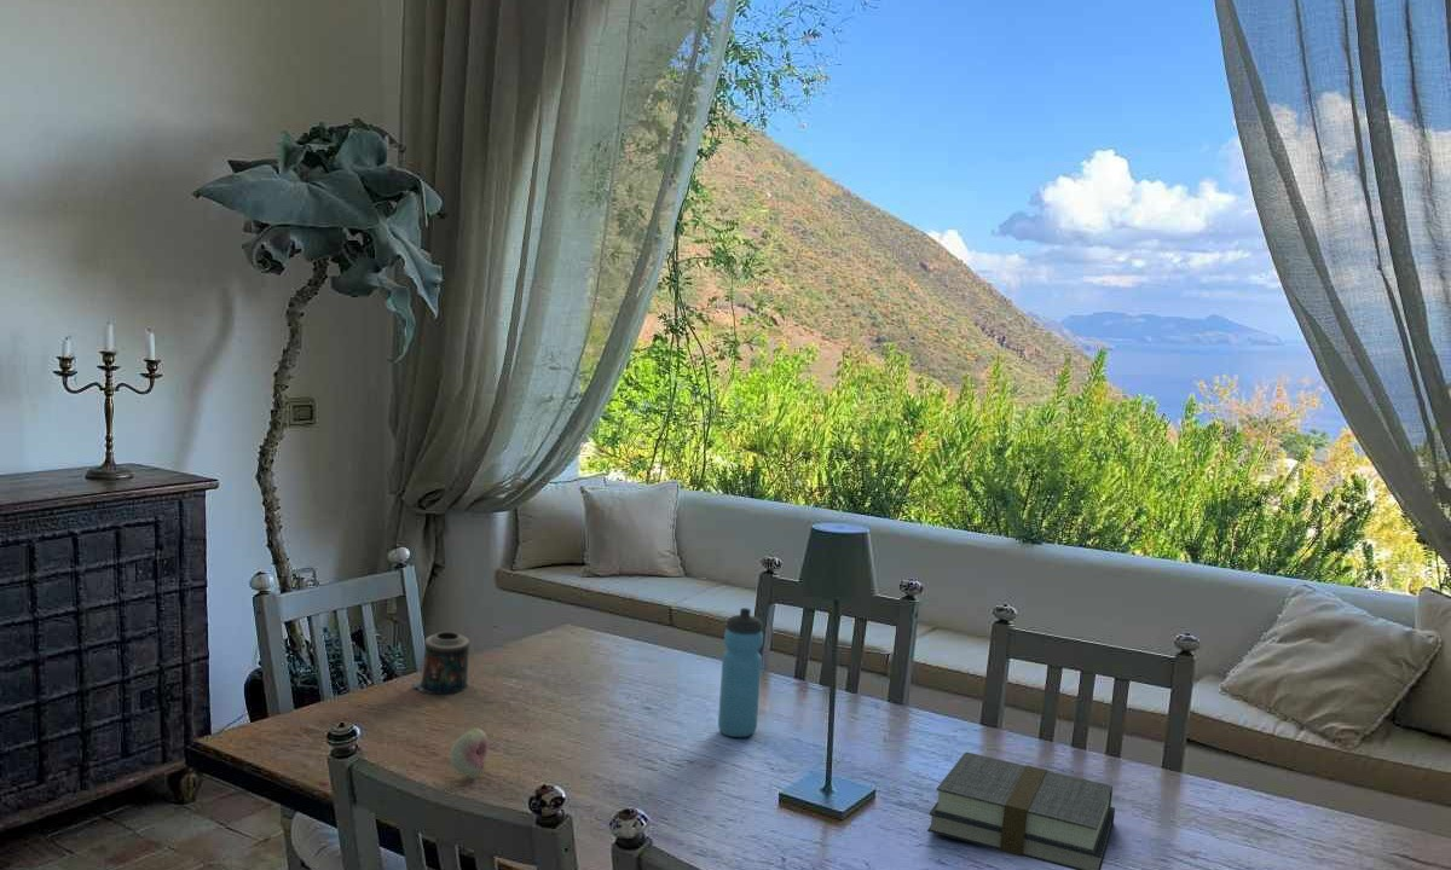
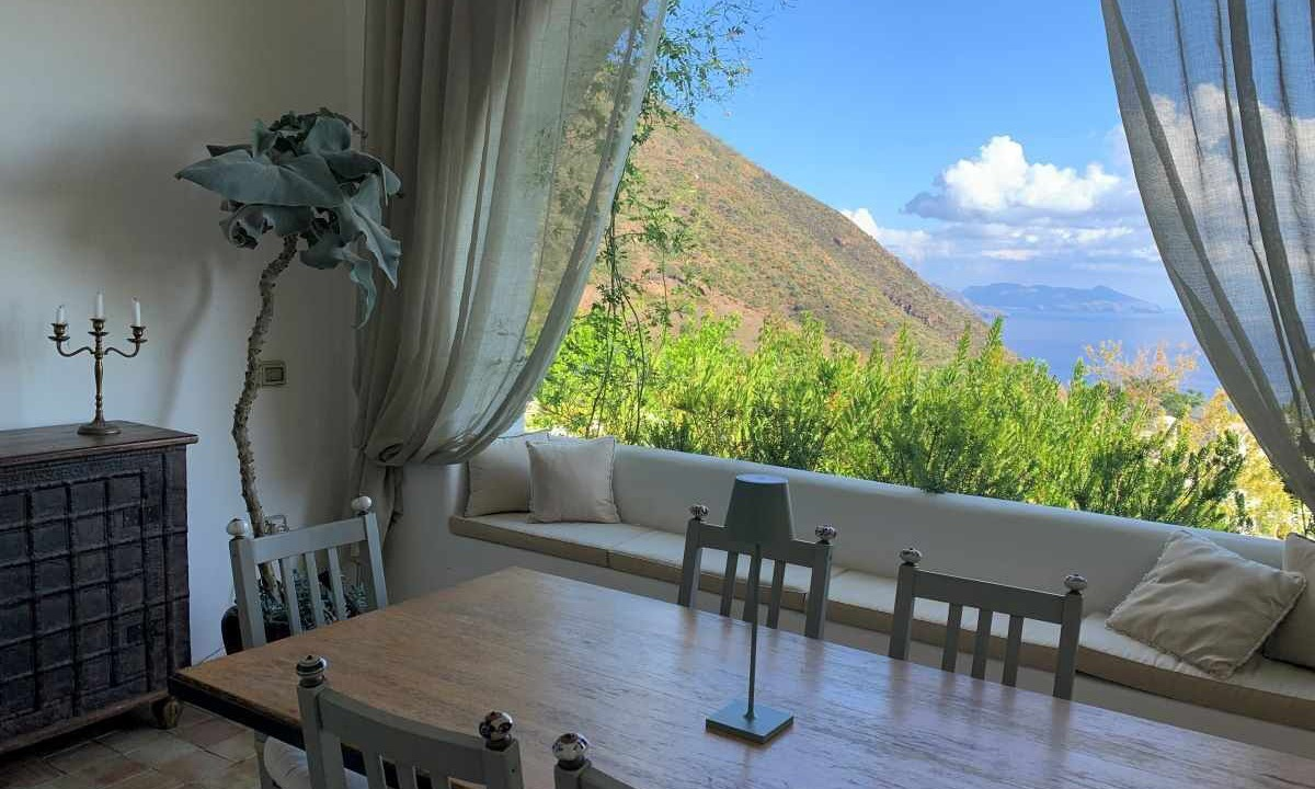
- water bottle [717,607,764,738]
- fruit [449,727,489,779]
- book [926,750,1116,870]
- candle [409,631,470,695]
